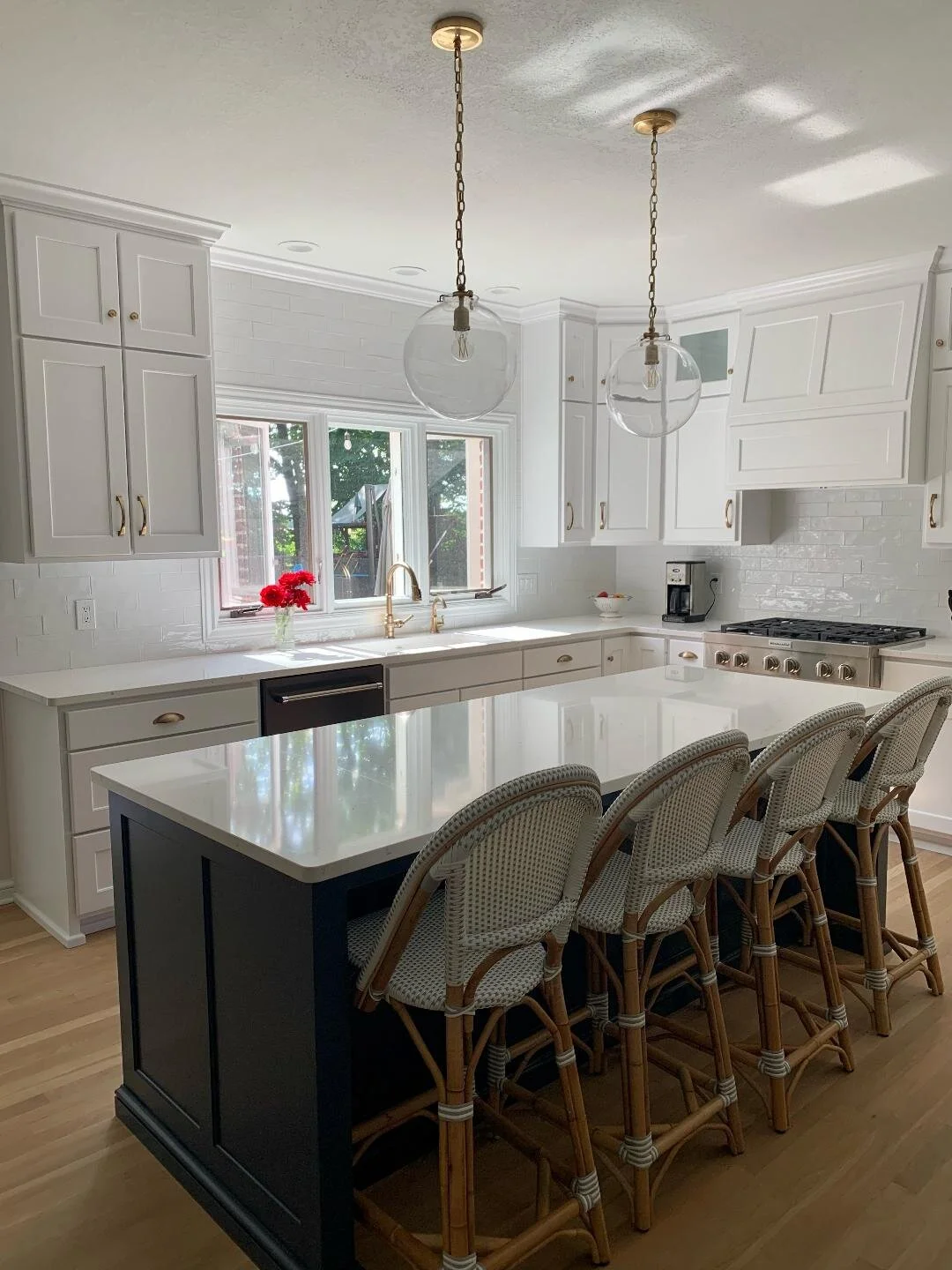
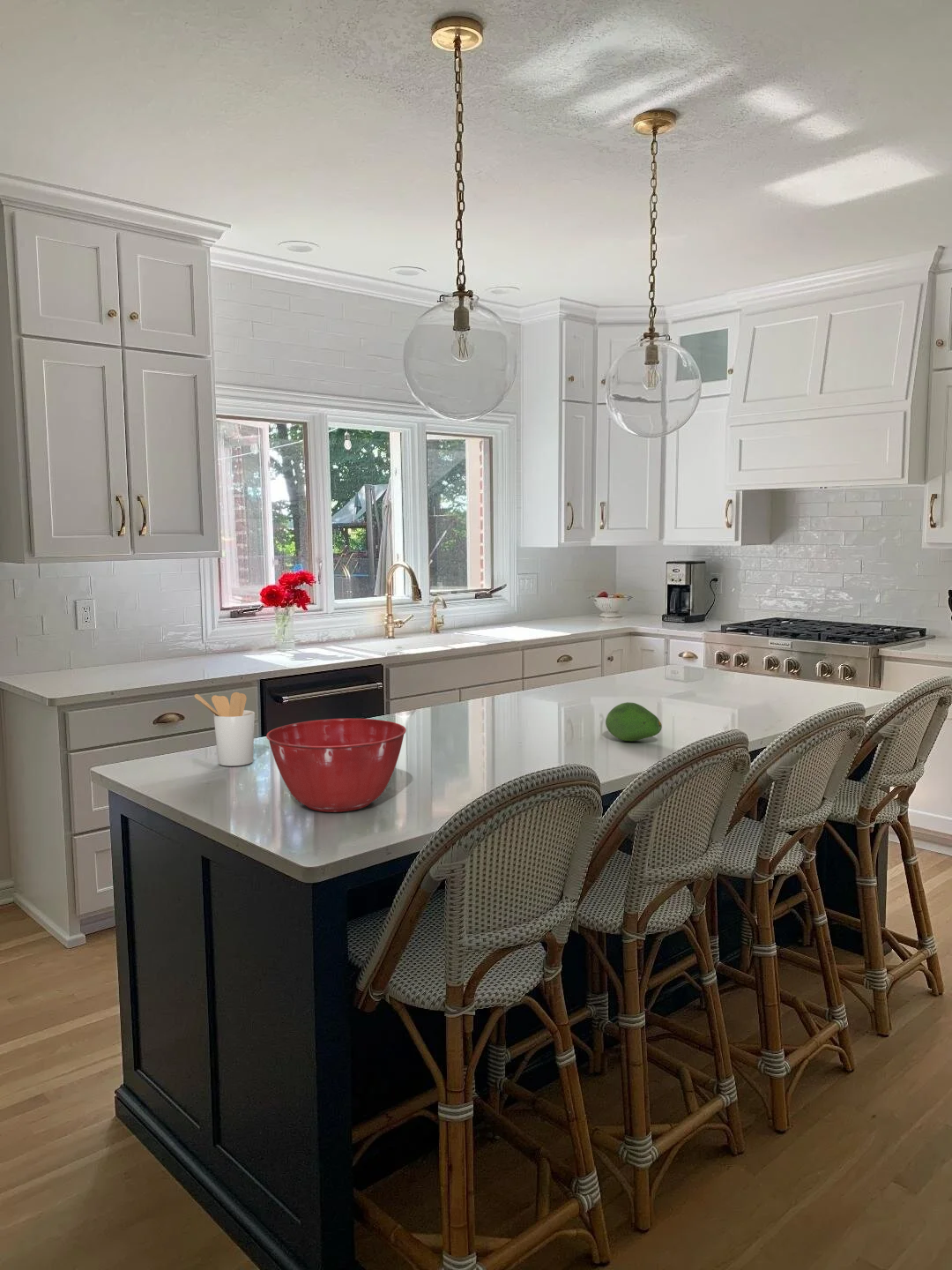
+ mixing bowl [265,718,407,813]
+ utensil holder [194,691,256,766]
+ fruit [605,701,663,742]
